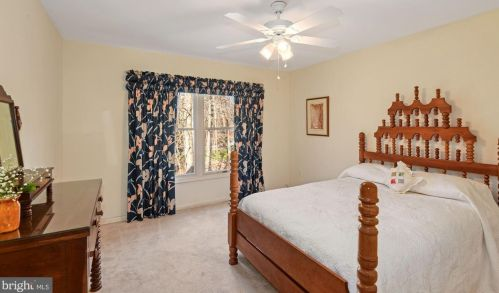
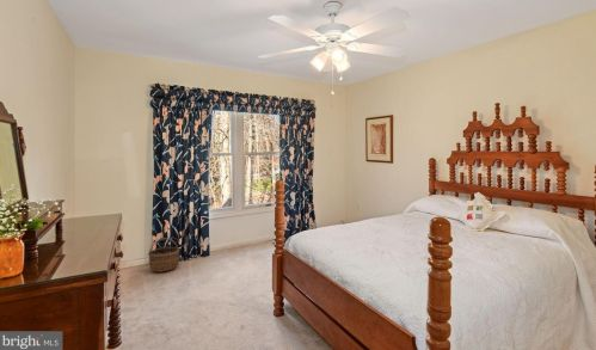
+ wicker basket [147,237,180,274]
